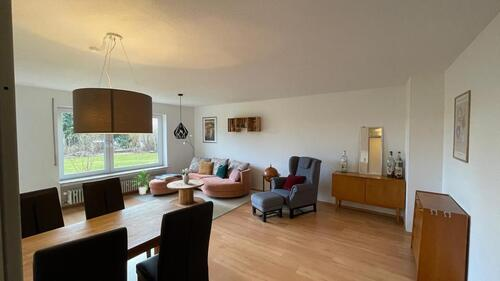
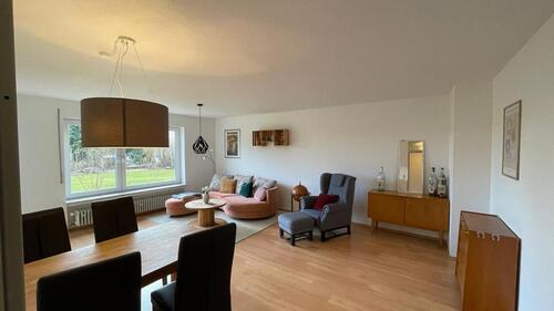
- indoor plant [131,168,152,195]
